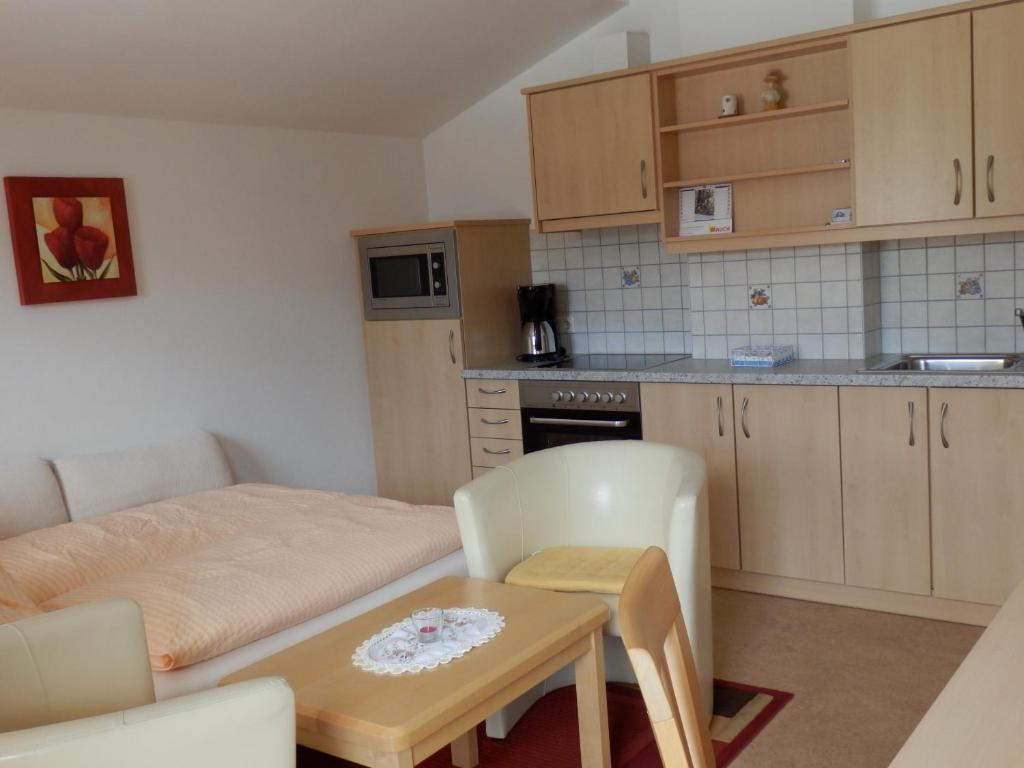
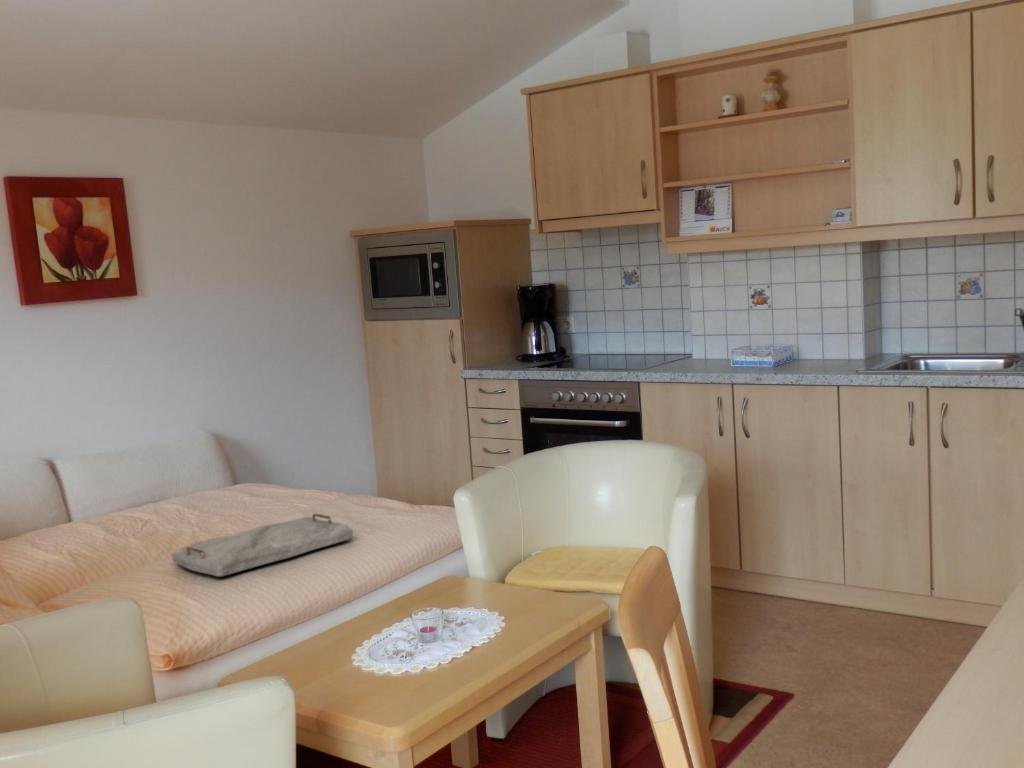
+ serving tray [170,512,354,578]
